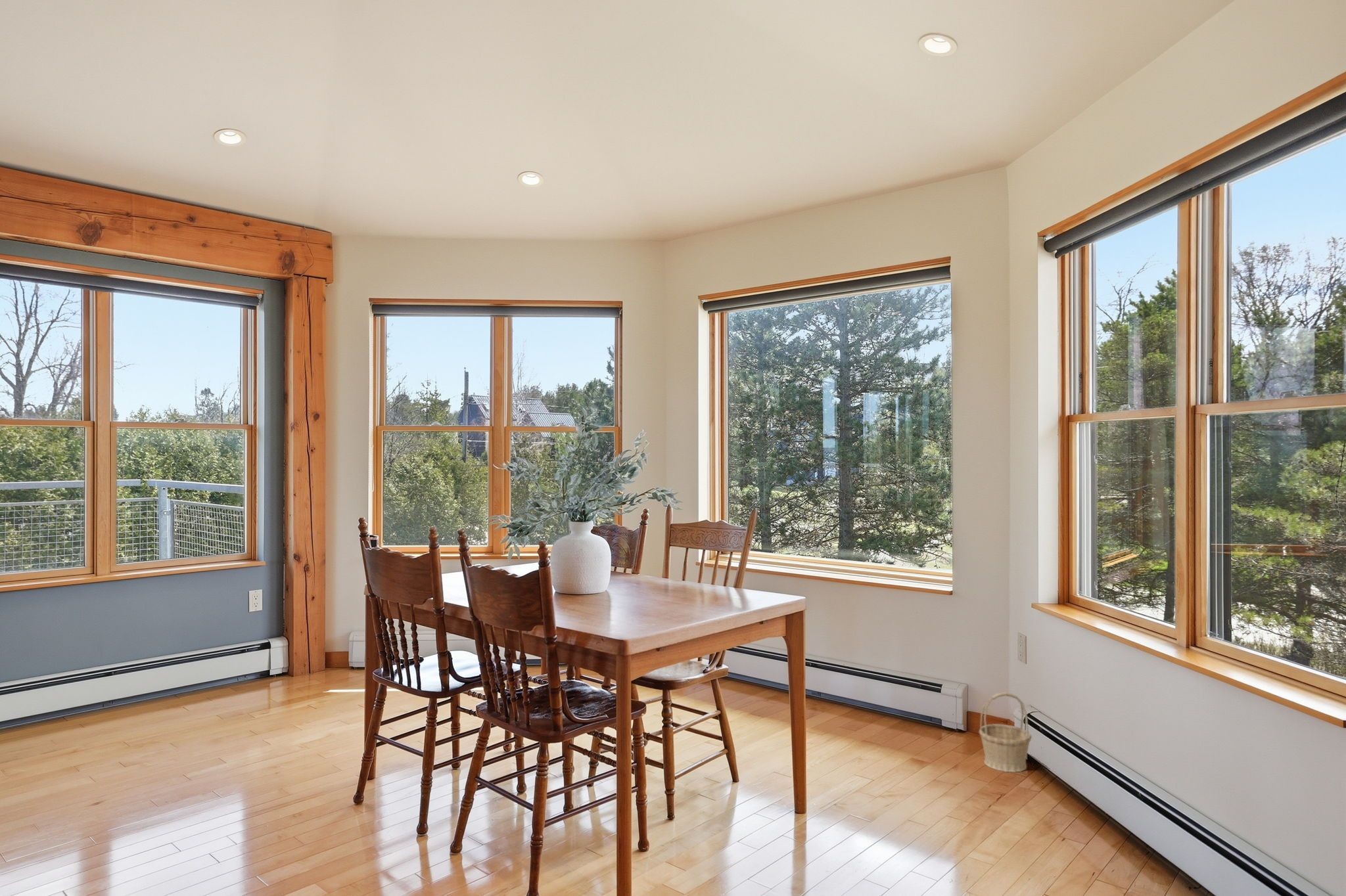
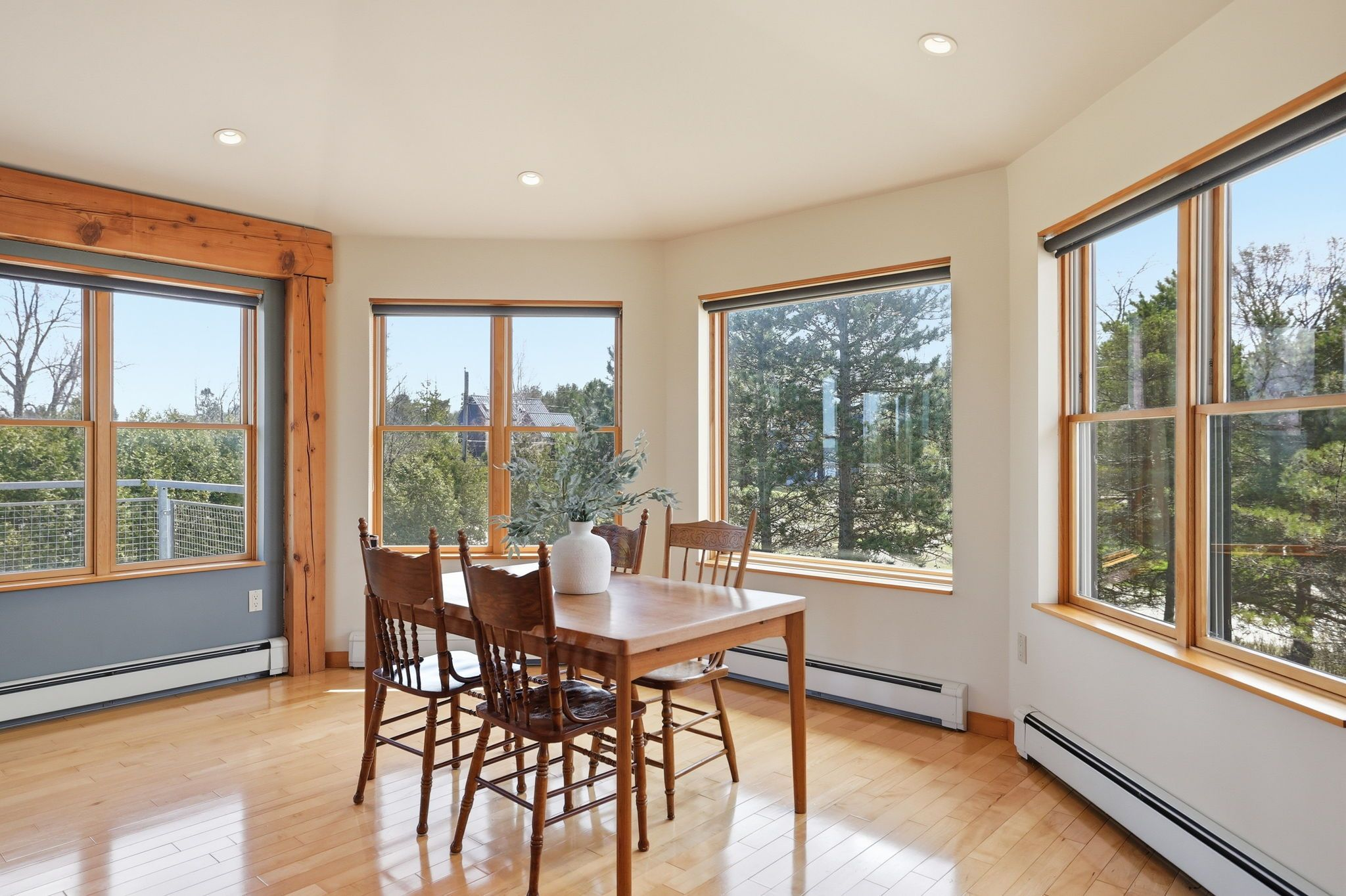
- basket [979,692,1033,773]
